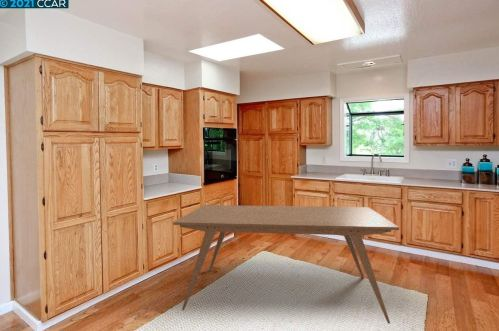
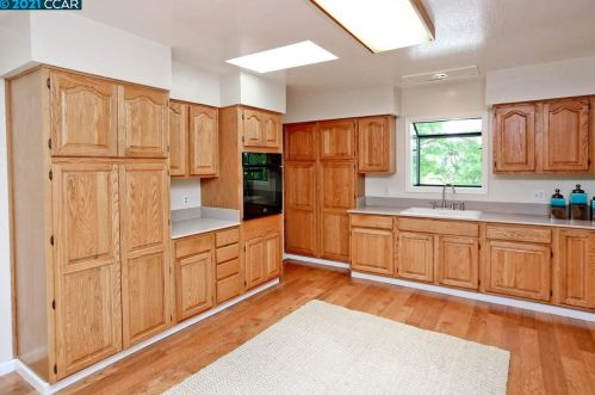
- dining table [172,204,400,325]
